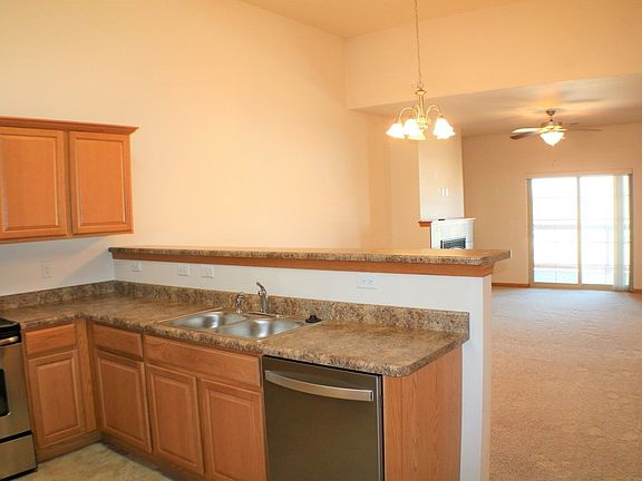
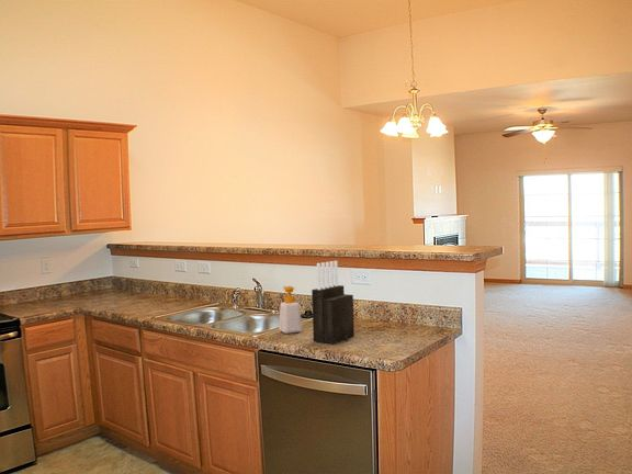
+ knife block [311,260,356,345]
+ soap bottle [278,285,303,335]
